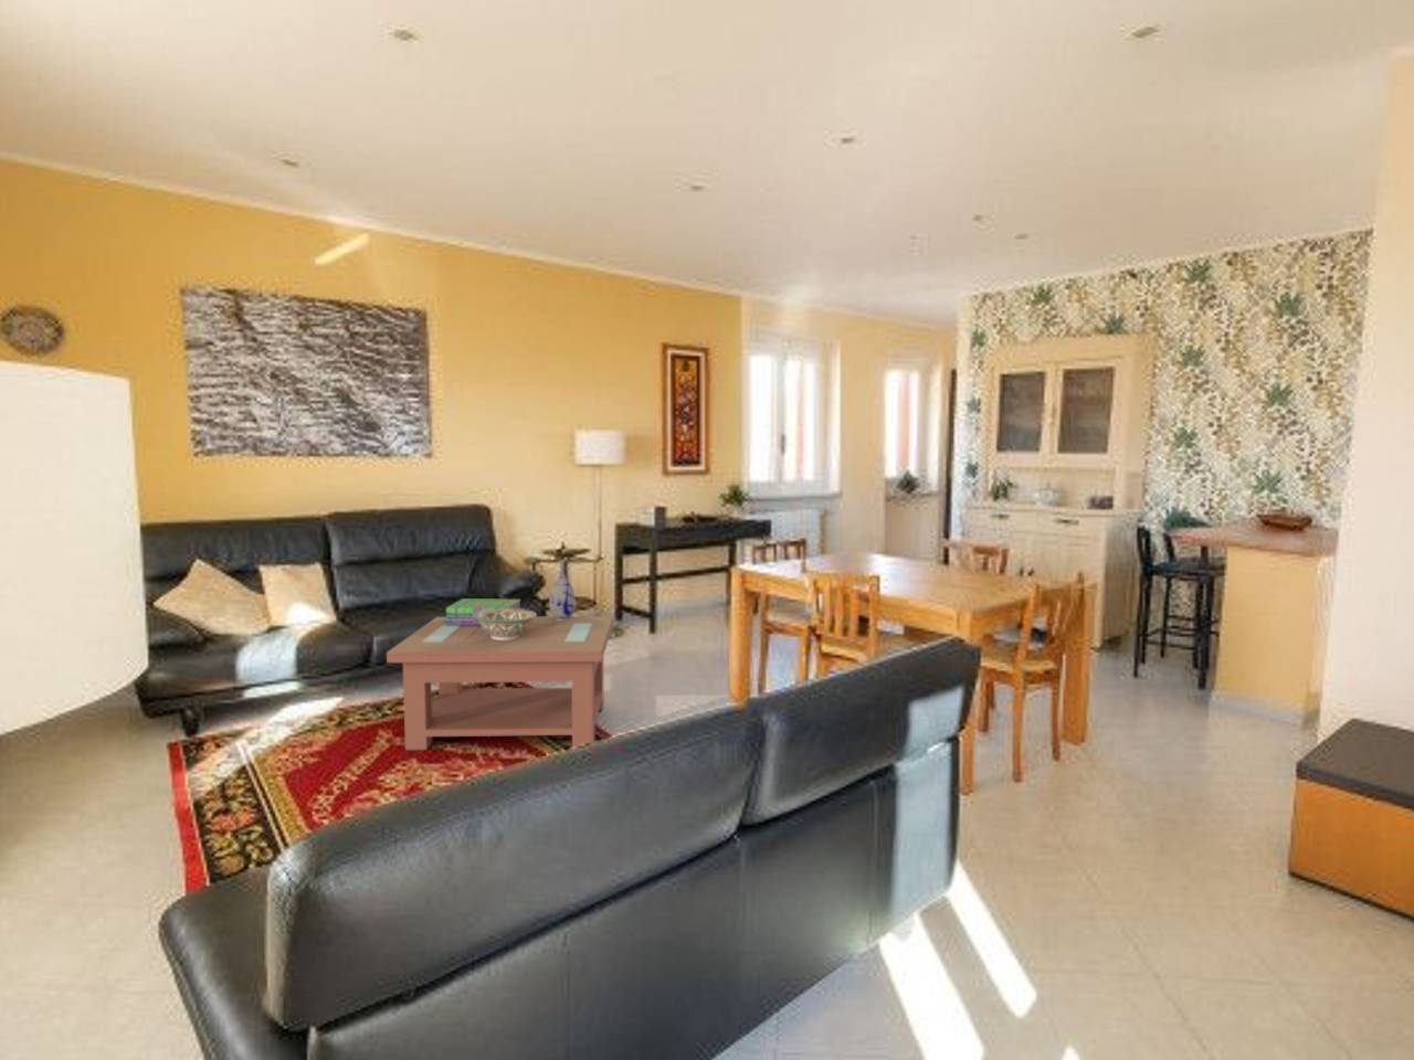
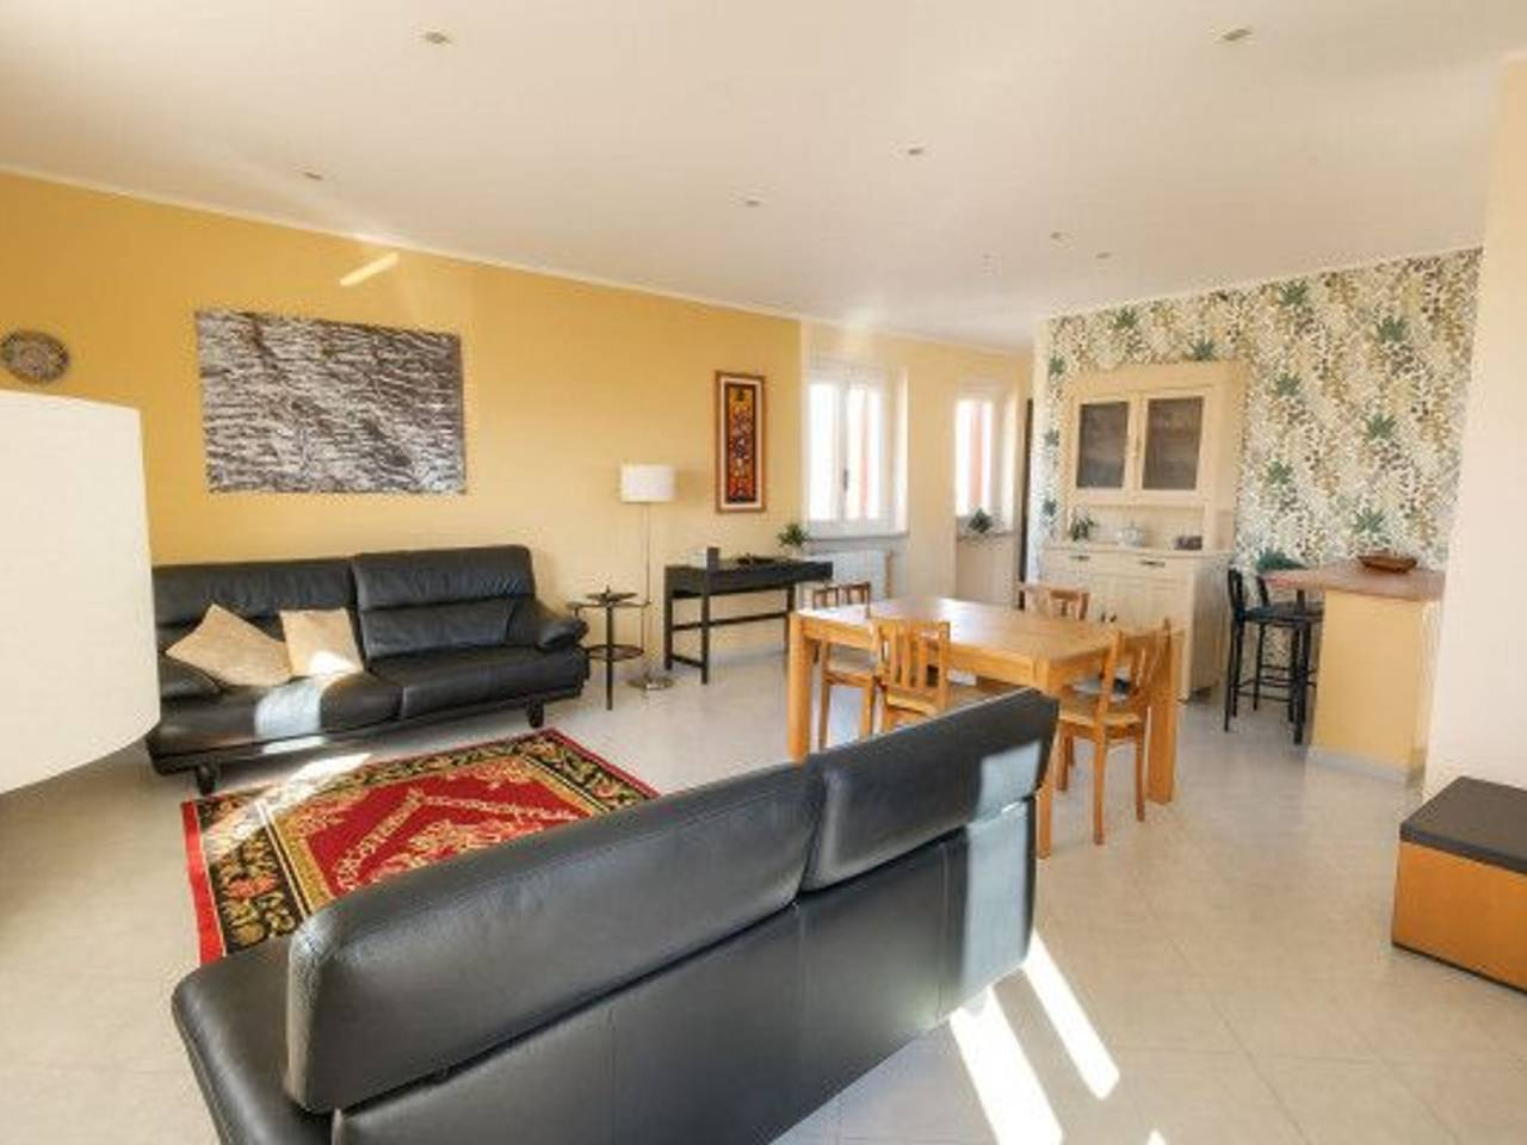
- vase [548,559,577,620]
- coffee table [385,615,615,750]
- decorative bowl [473,607,538,640]
- stack of books [444,597,523,626]
